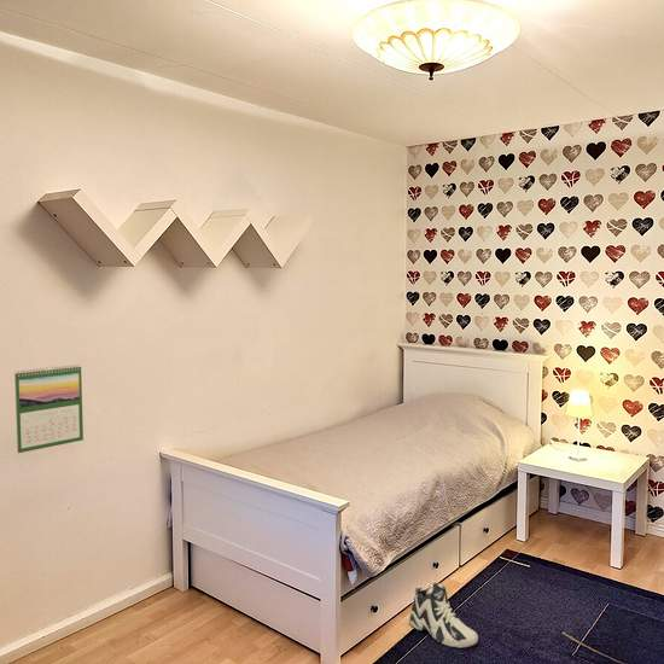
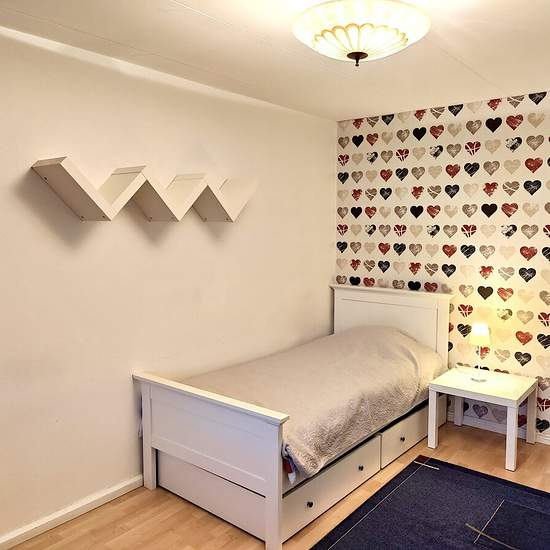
- calendar [13,363,85,454]
- sneaker [408,582,479,648]
